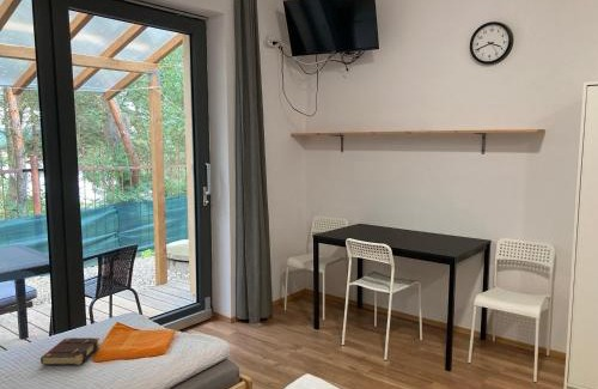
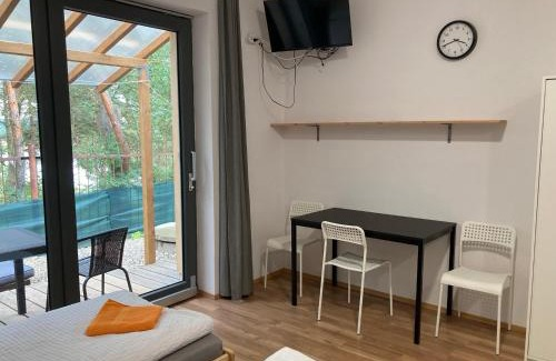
- book [39,336,102,366]
